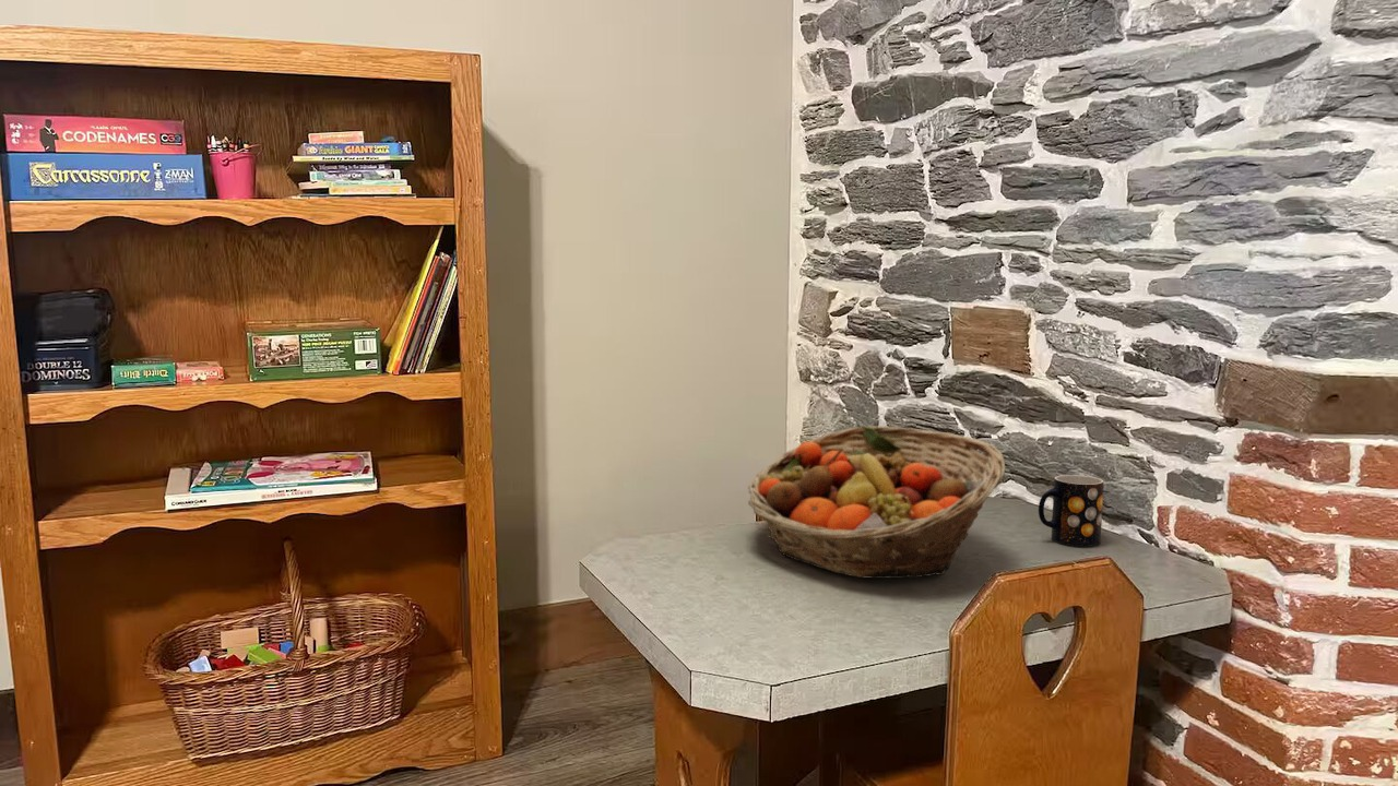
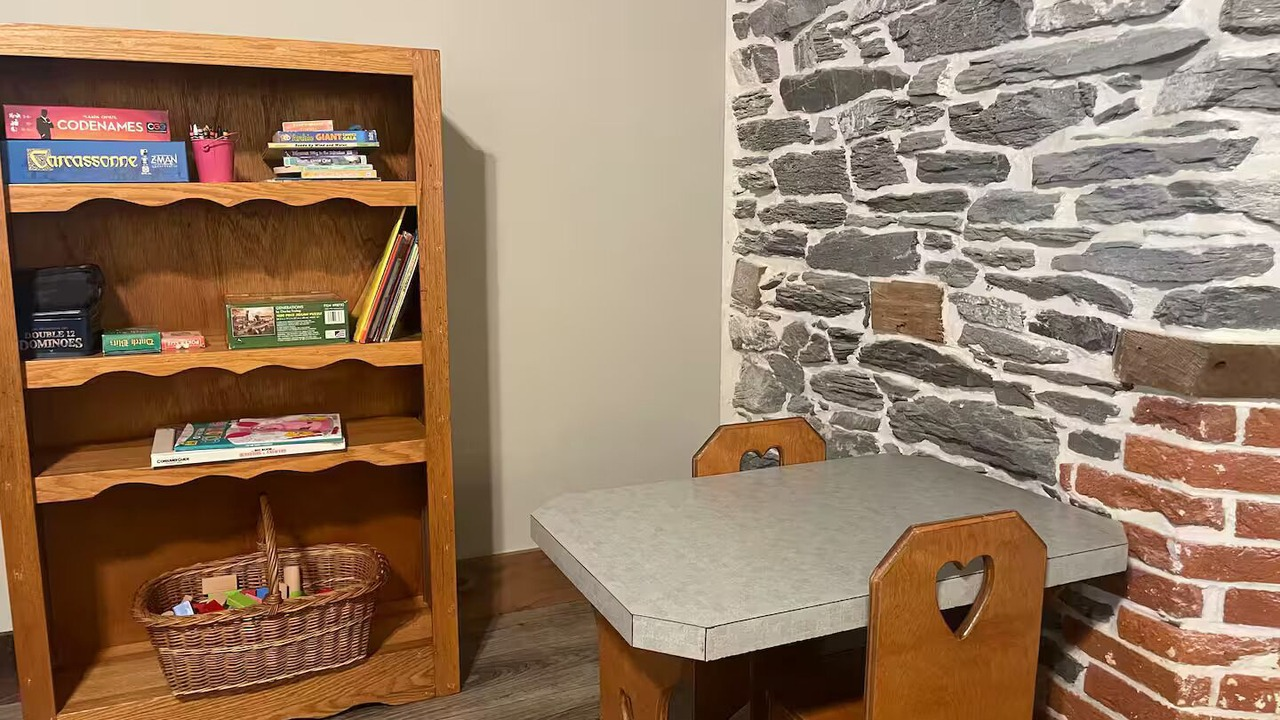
- fruit basket [747,425,1006,580]
- mug [1038,474,1105,547]
